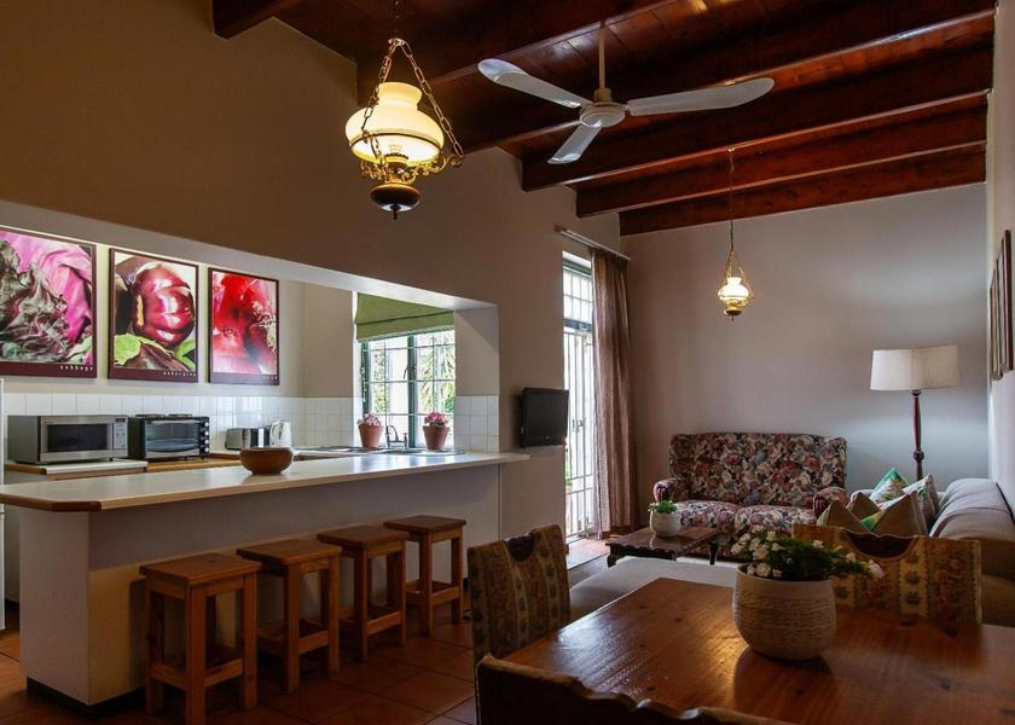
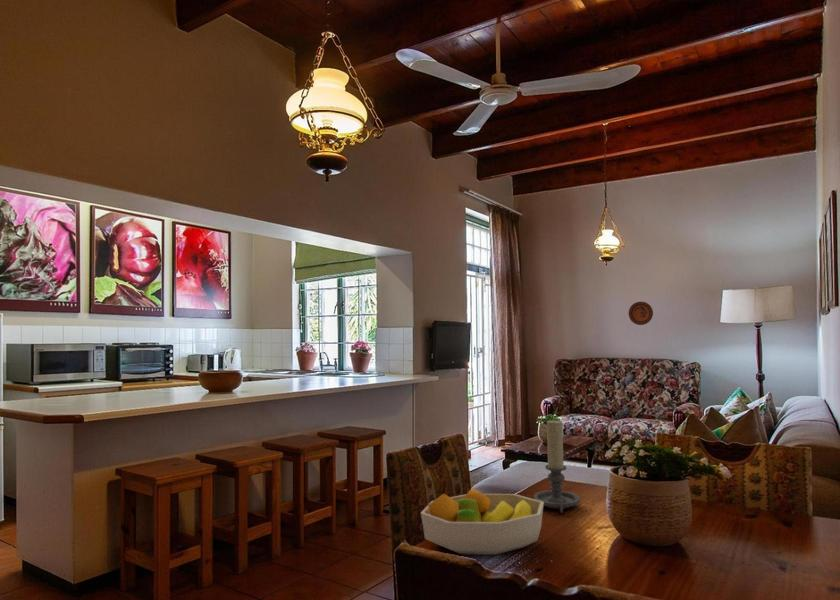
+ fruit bowl [420,487,544,556]
+ candle holder [533,418,581,514]
+ decorative plate [628,301,654,326]
